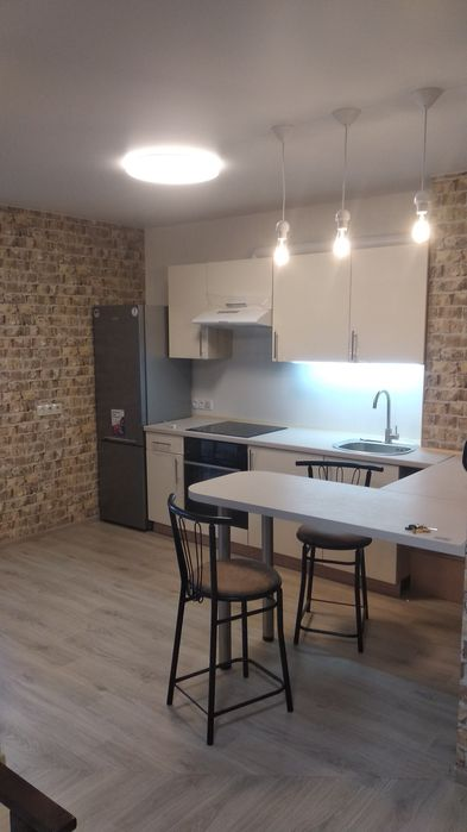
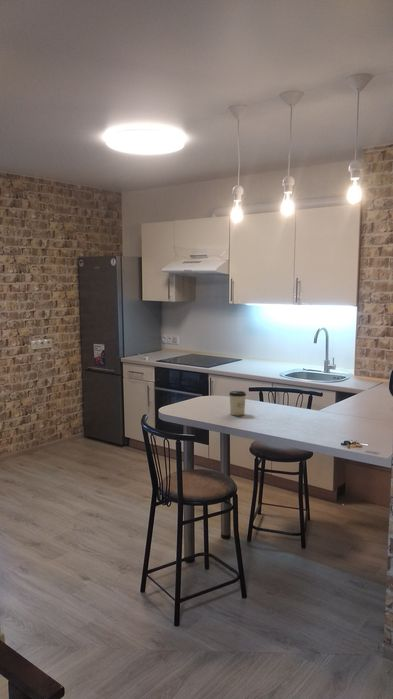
+ cup [228,390,247,417]
